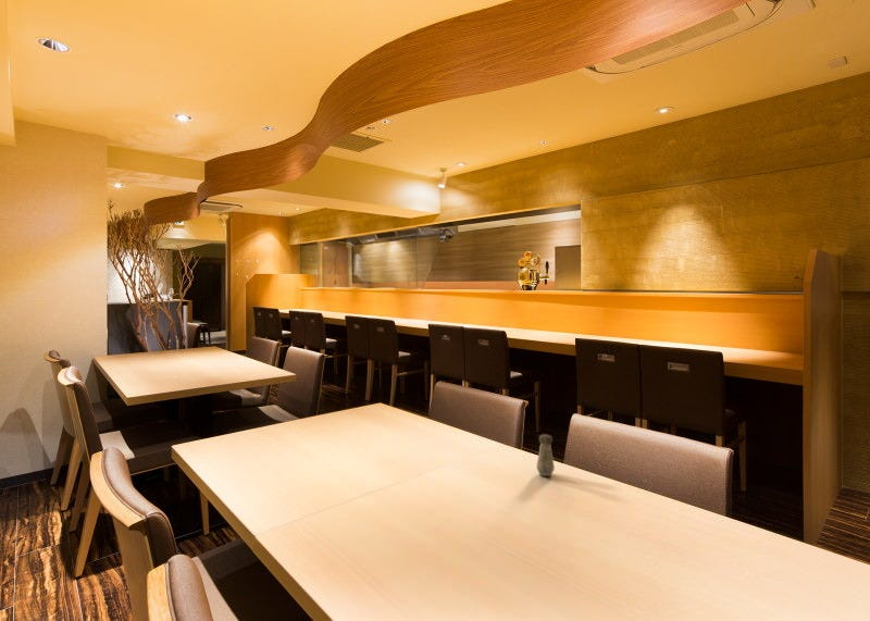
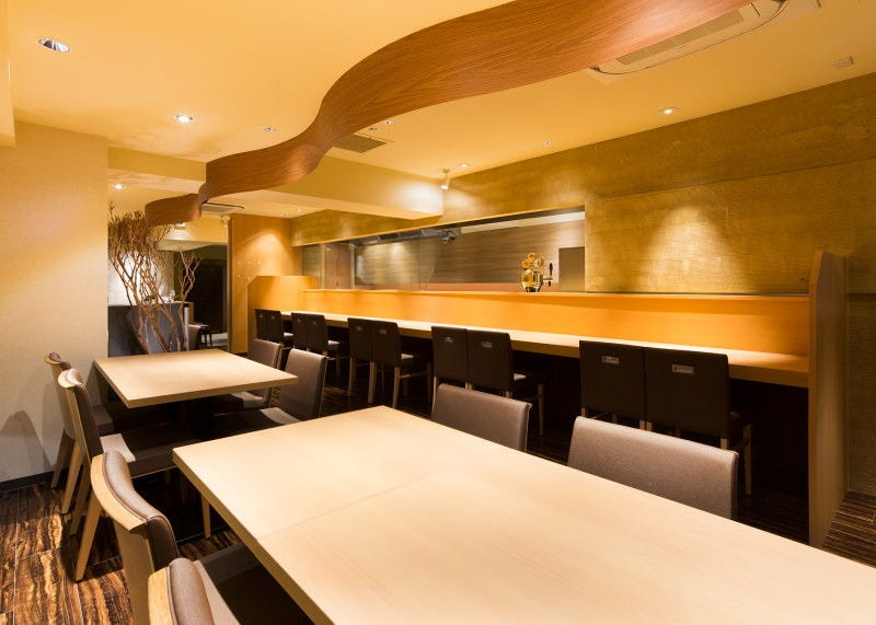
- salt shaker [535,433,556,477]
